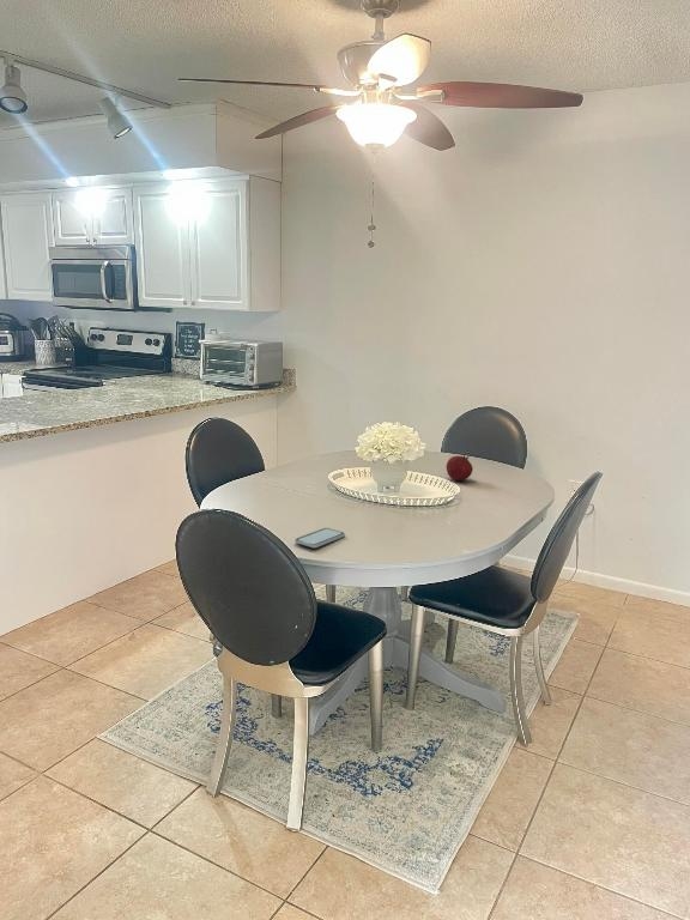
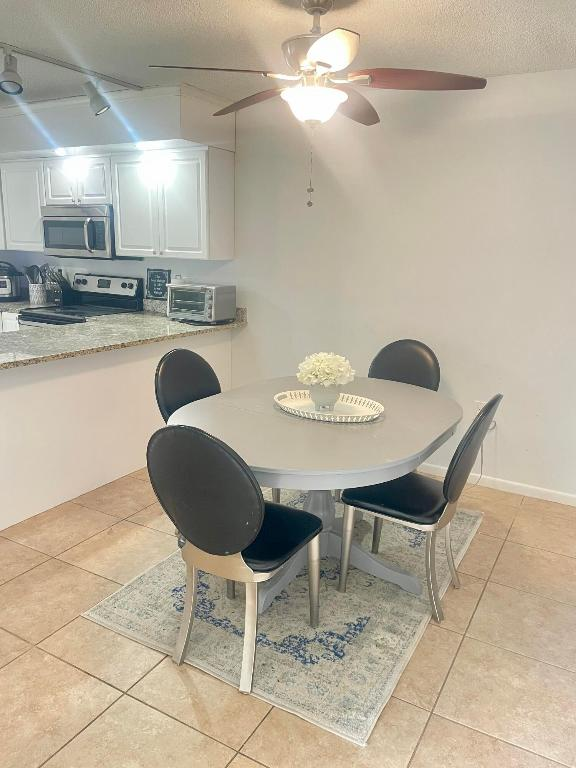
- smartphone [293,527,346,549]
- fruit [446,454,474,482]
